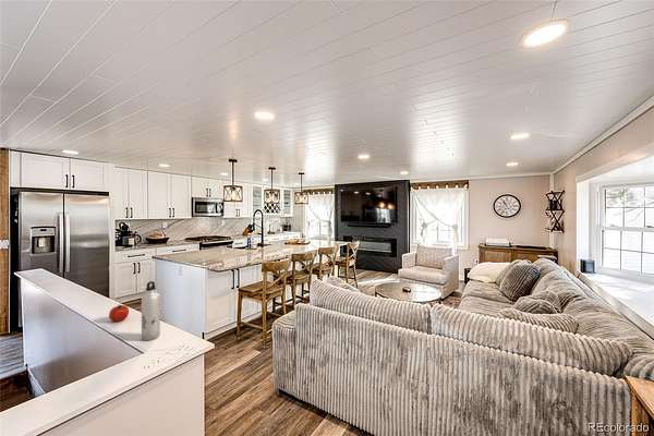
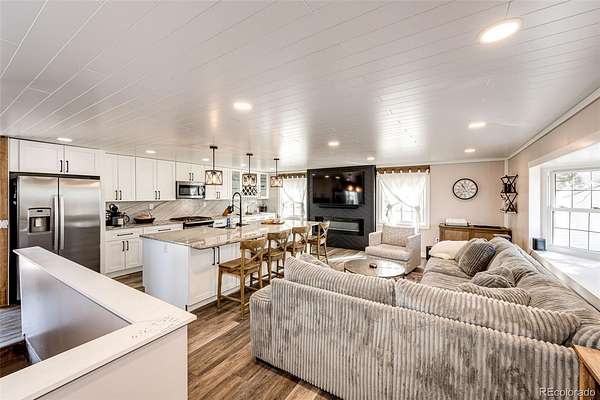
- water bottle [141,280,161,341]
- fruit [108,303,130,323]
